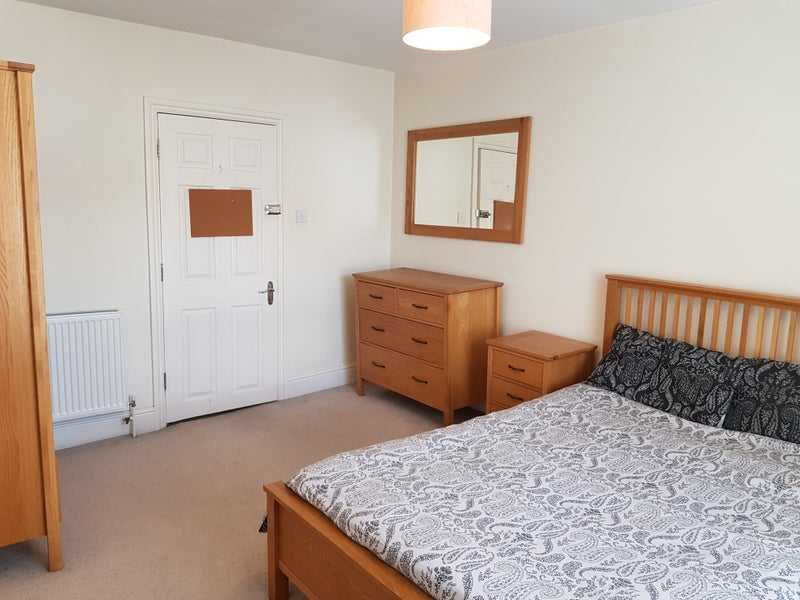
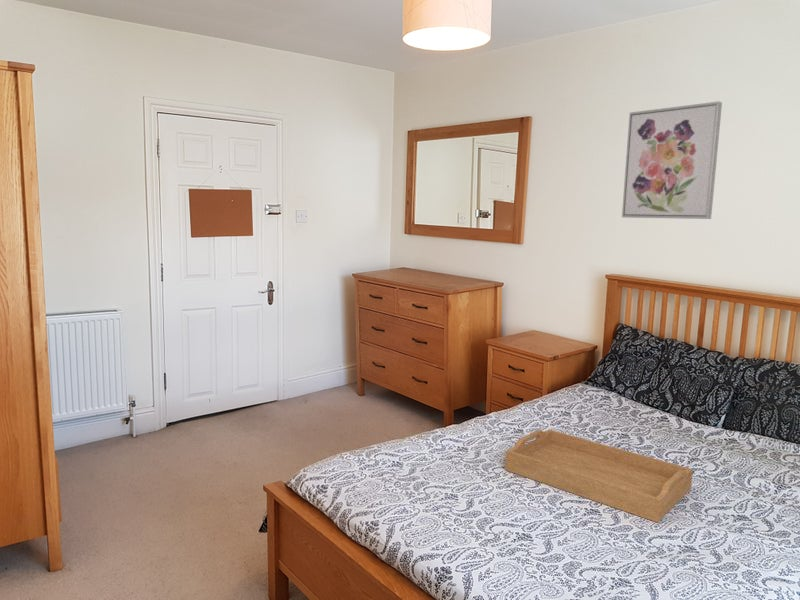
+ serving tray [504,429,694,523]
+ wall art [621,100,723,220]
